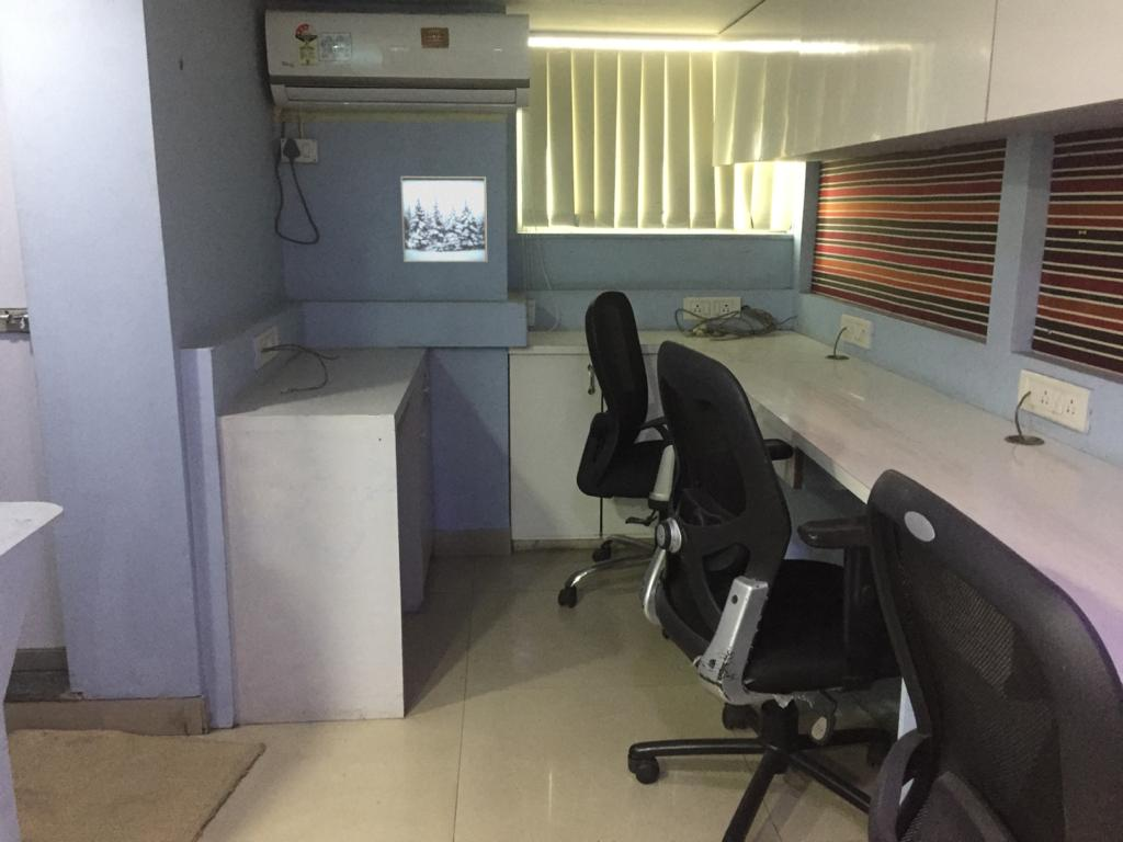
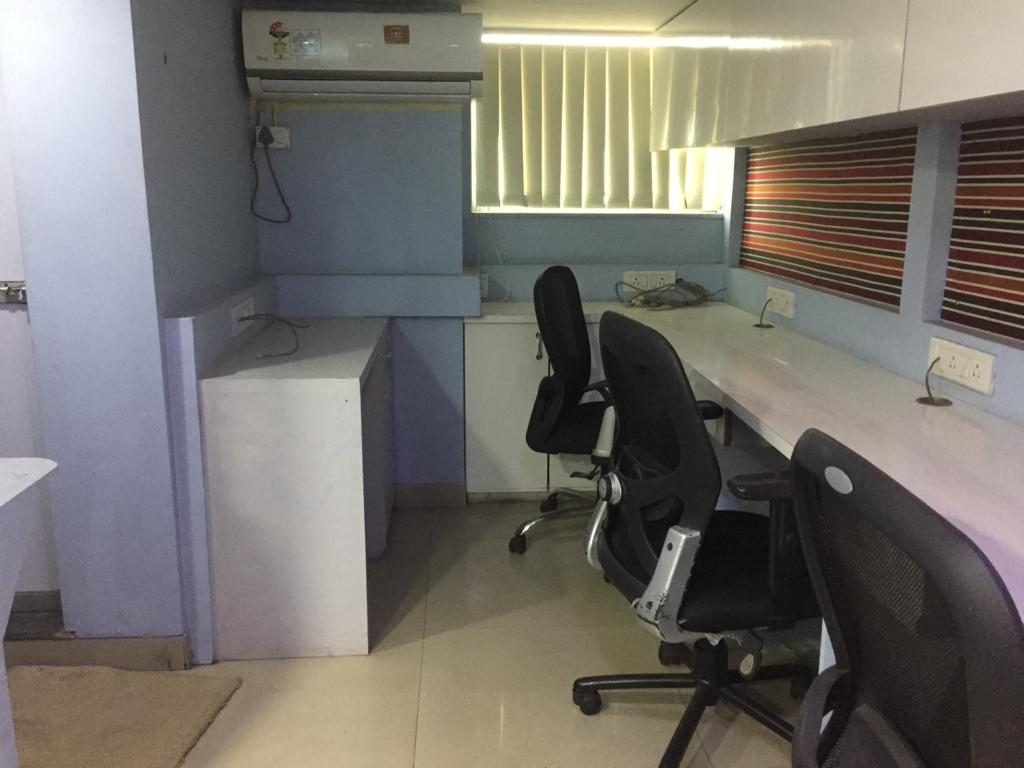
- wall art [399,175,488,263]
